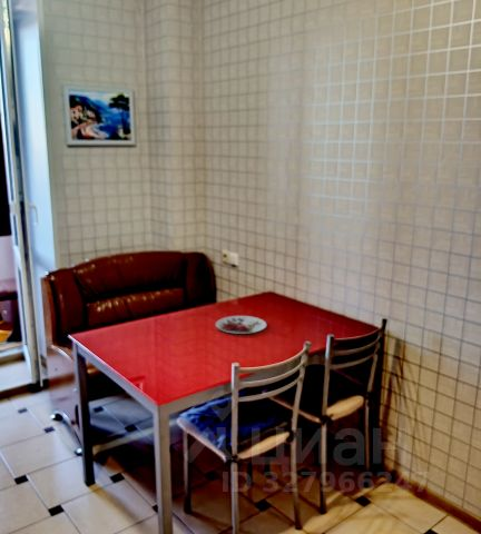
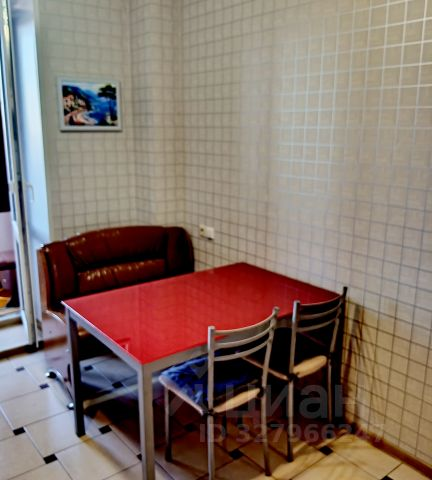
- plate [215,315,267,335]
